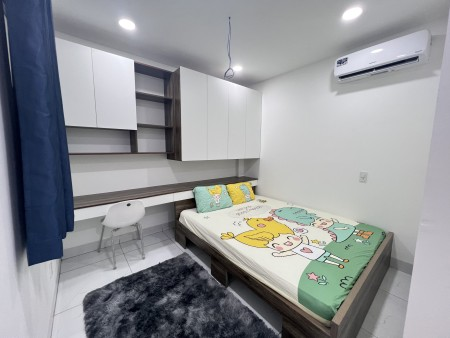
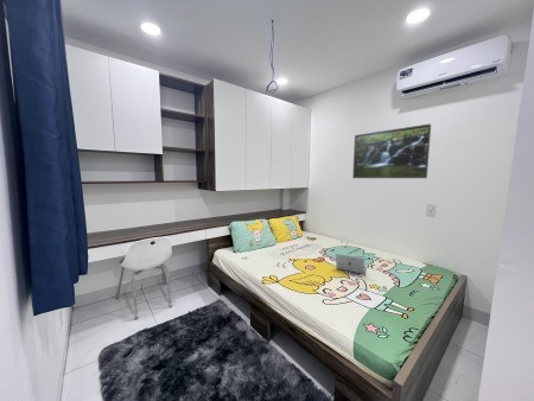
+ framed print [351,122,432,179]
+ laptop [335,253,367,275]
